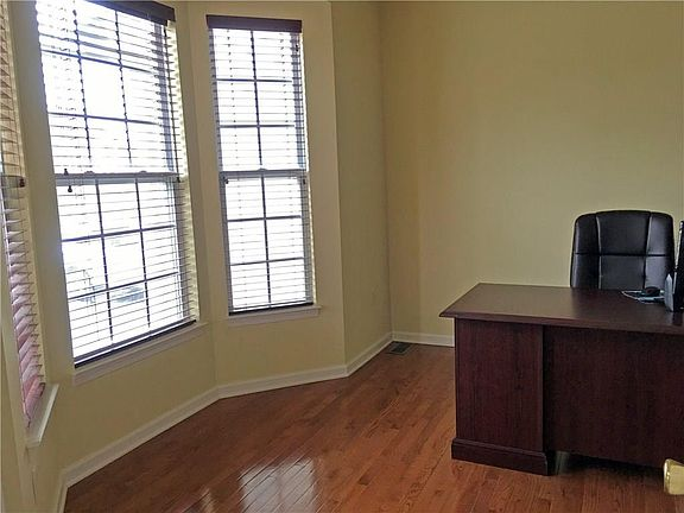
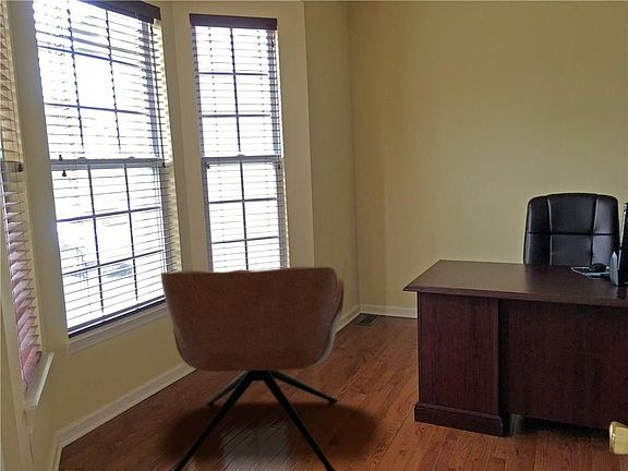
+ armchair [160,266,345,471]
